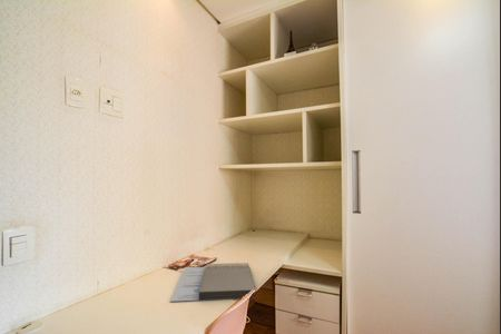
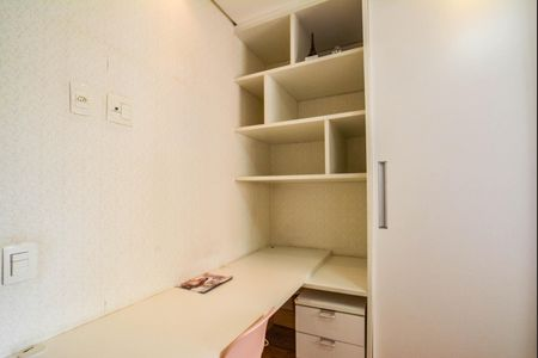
- notebook [169,262,256,304]
